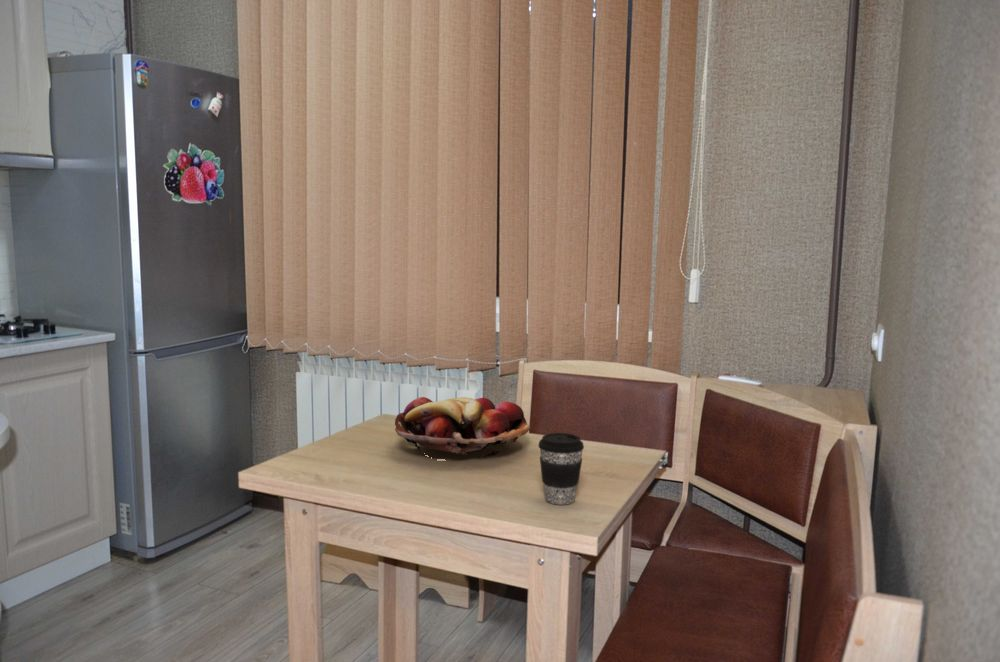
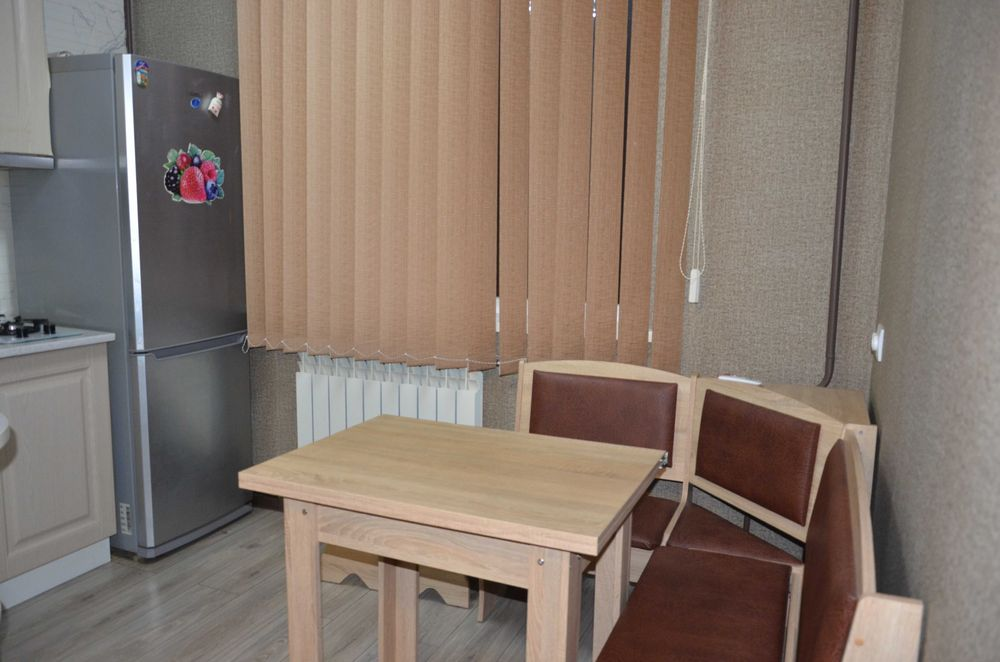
- fruit basket [394,396,531,461]
- coffee cup [537,432,585,506]
